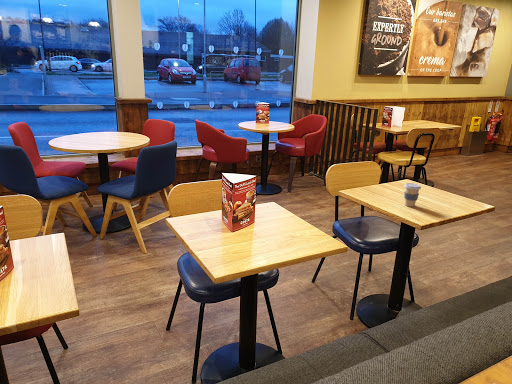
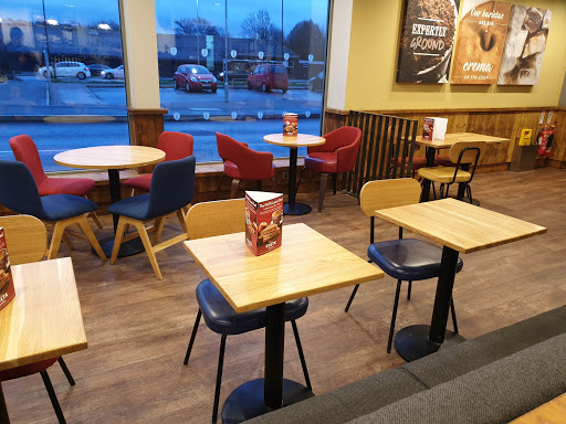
- coffee cup [403,182,422,208]
